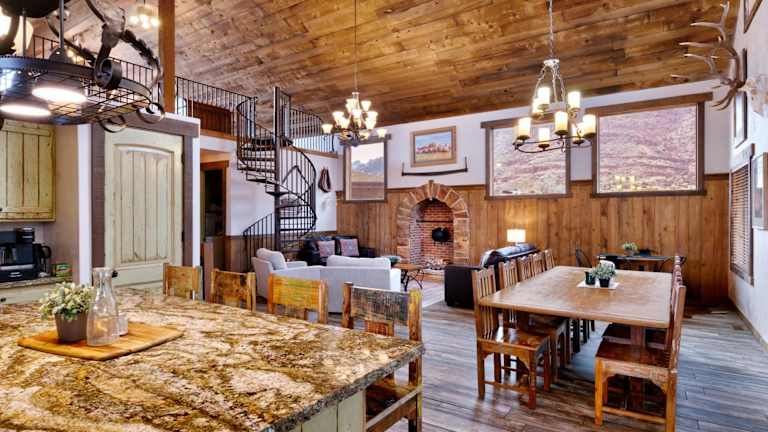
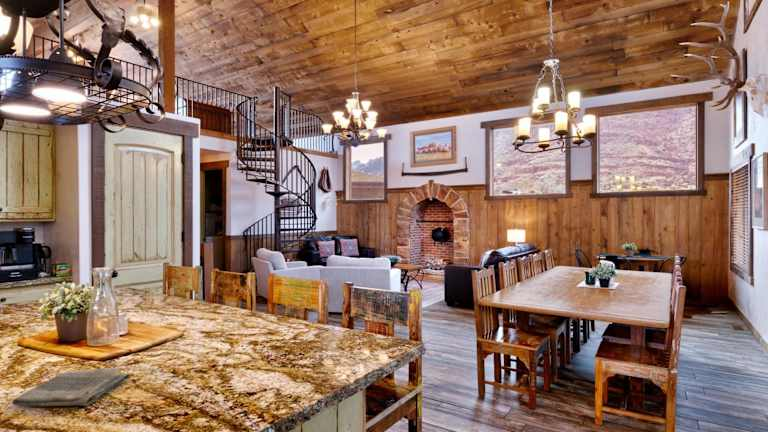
+ dish towel [11,366,131,407]
